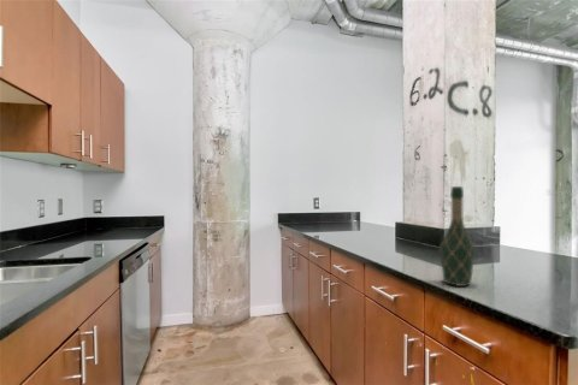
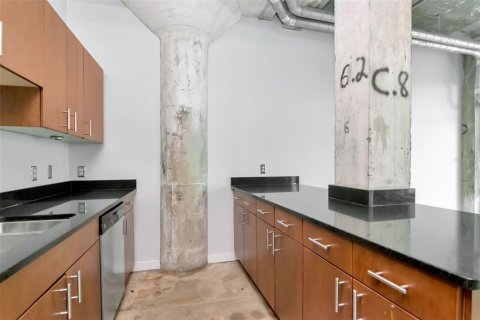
- wine bottle [438,185,476,288]
